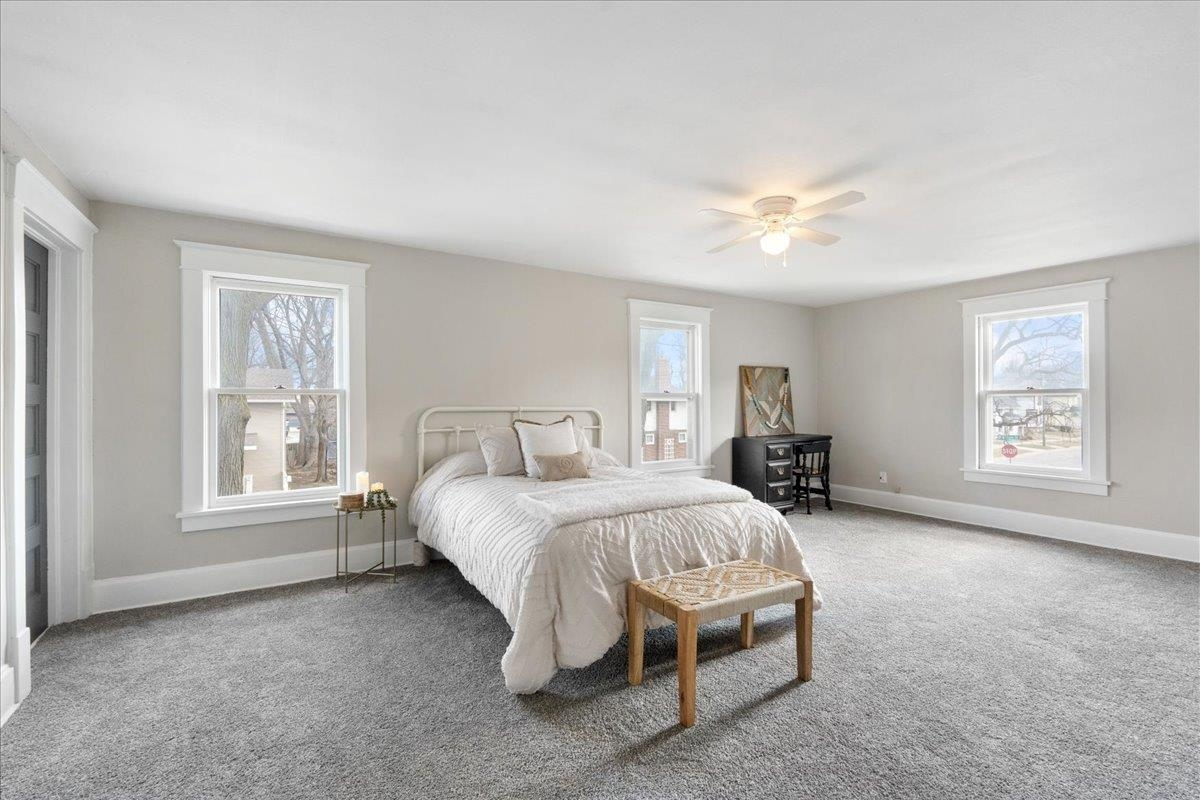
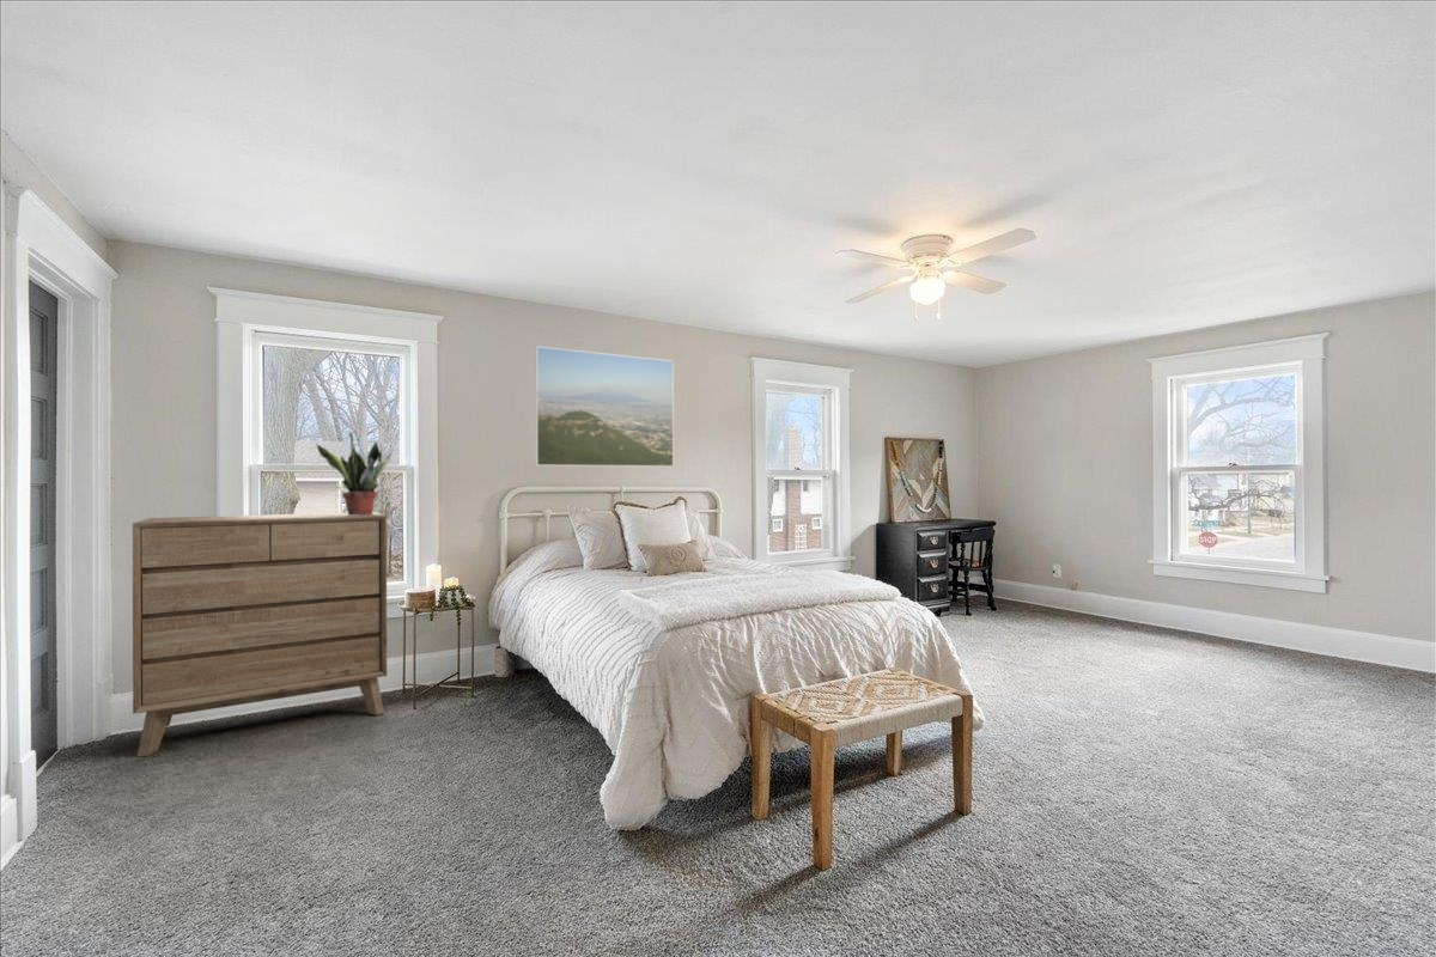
+ potted plant [316,431,394,516]
+ dresser [132,511,388,757]
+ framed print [534,345,675,468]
